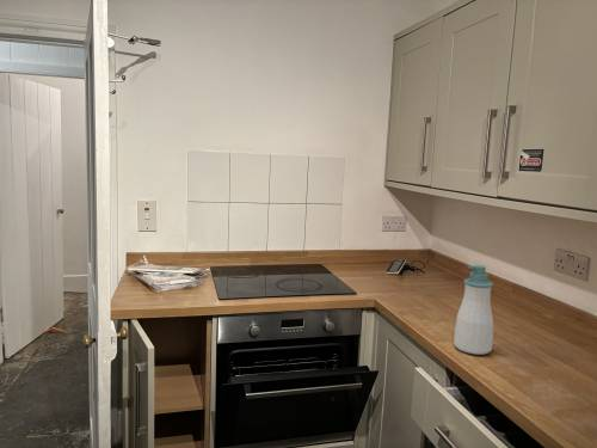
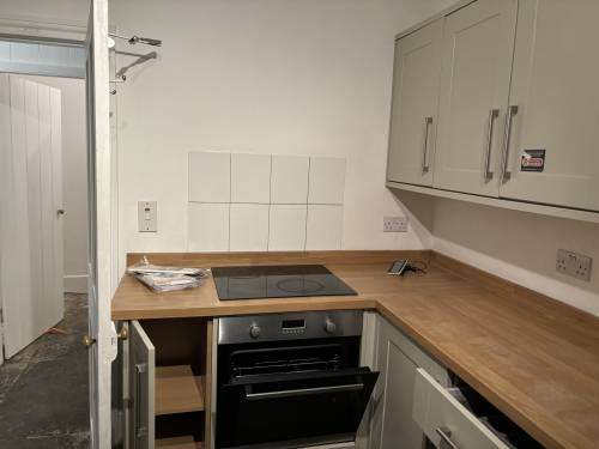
- soap bottle [453,264,494,356]
